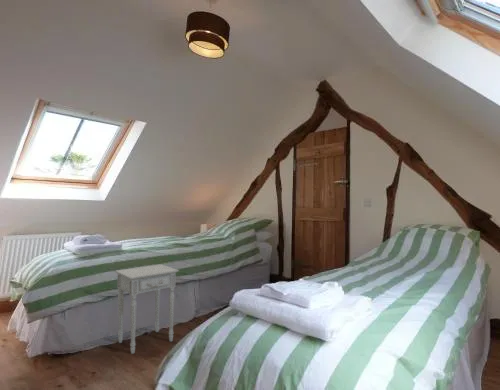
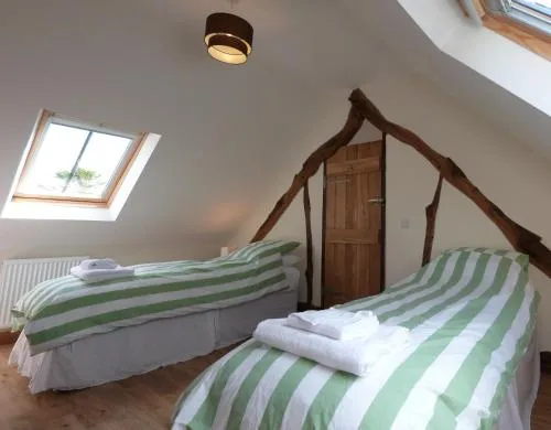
- nightstand [114,263,180,355]
